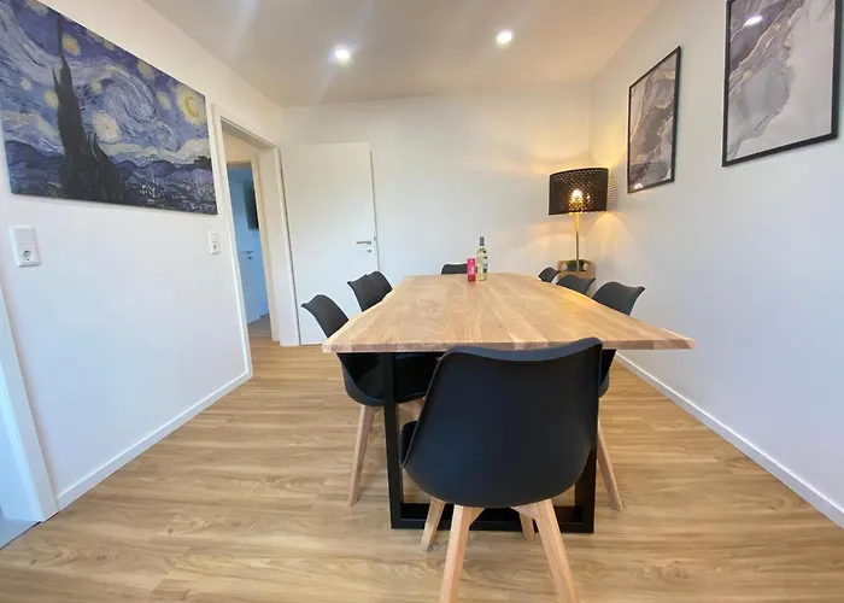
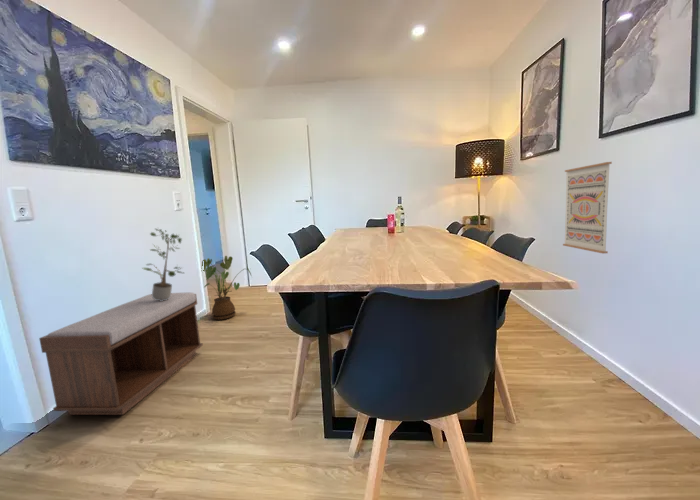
+ house plant [201,255,253,321]
+ bench [38,292,204,416]
+ wall art [562,161,613,255]
+ potted plant [142,228,184,301]
